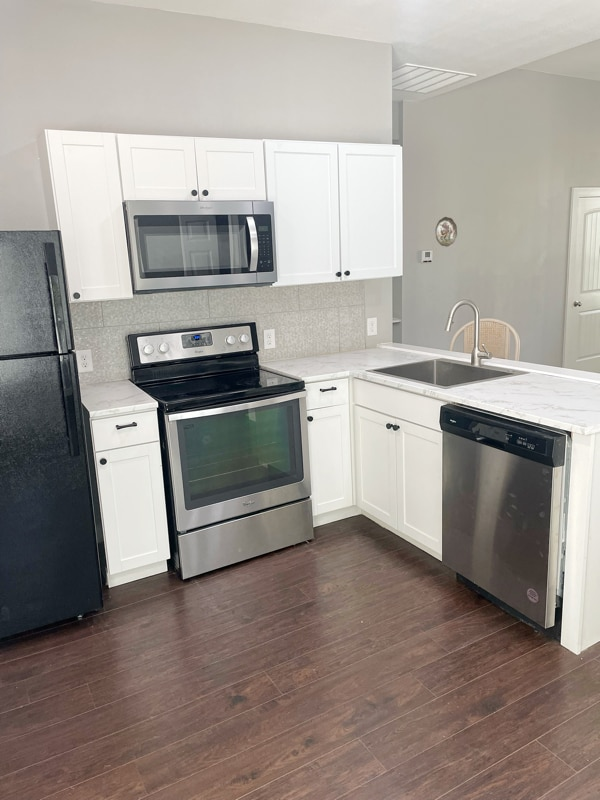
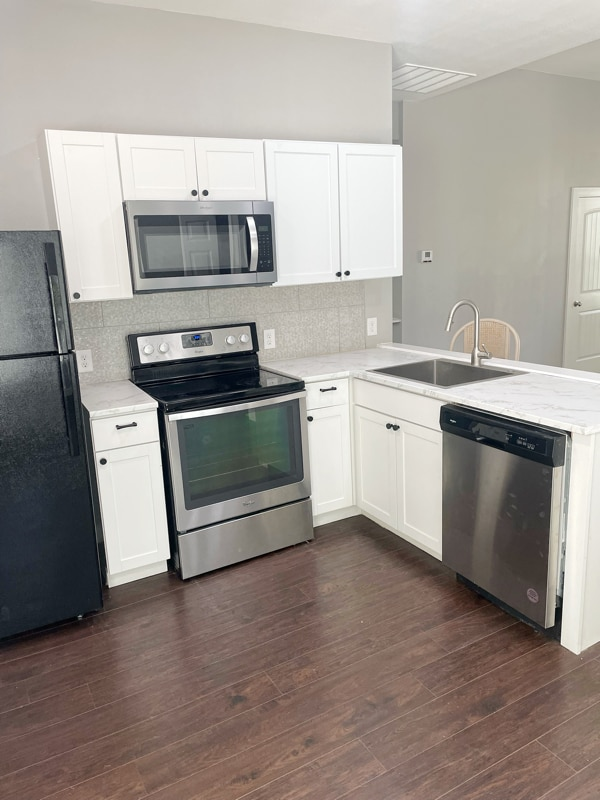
- decorative plate [435,216,458,248]
